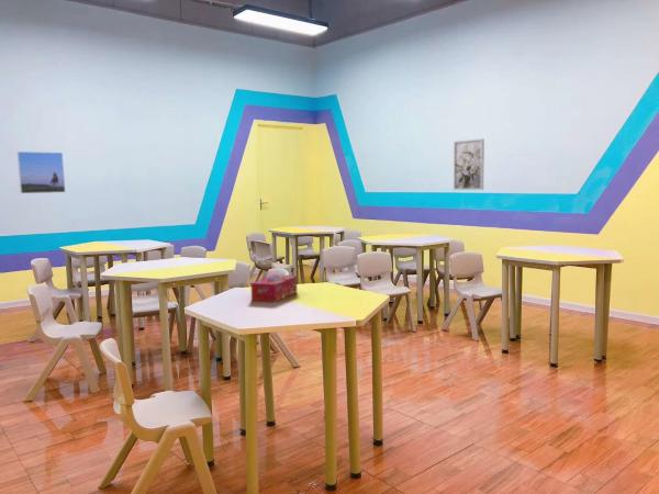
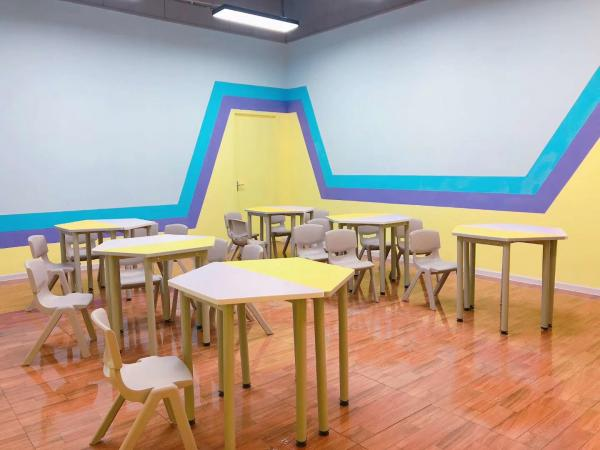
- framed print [16,150,67,194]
- tissue box [249,273,299,303]
- wall art [453,137,485,191]
